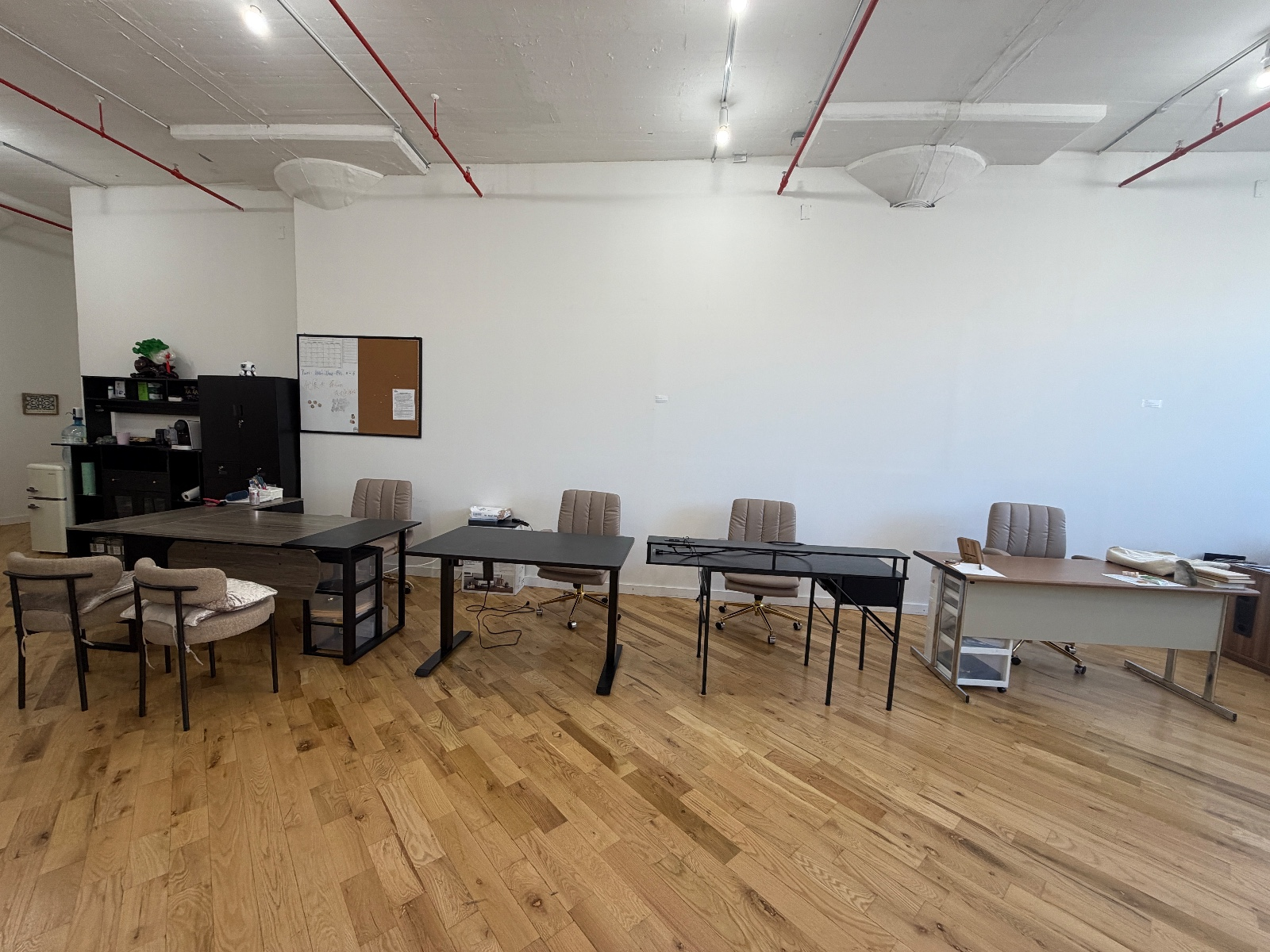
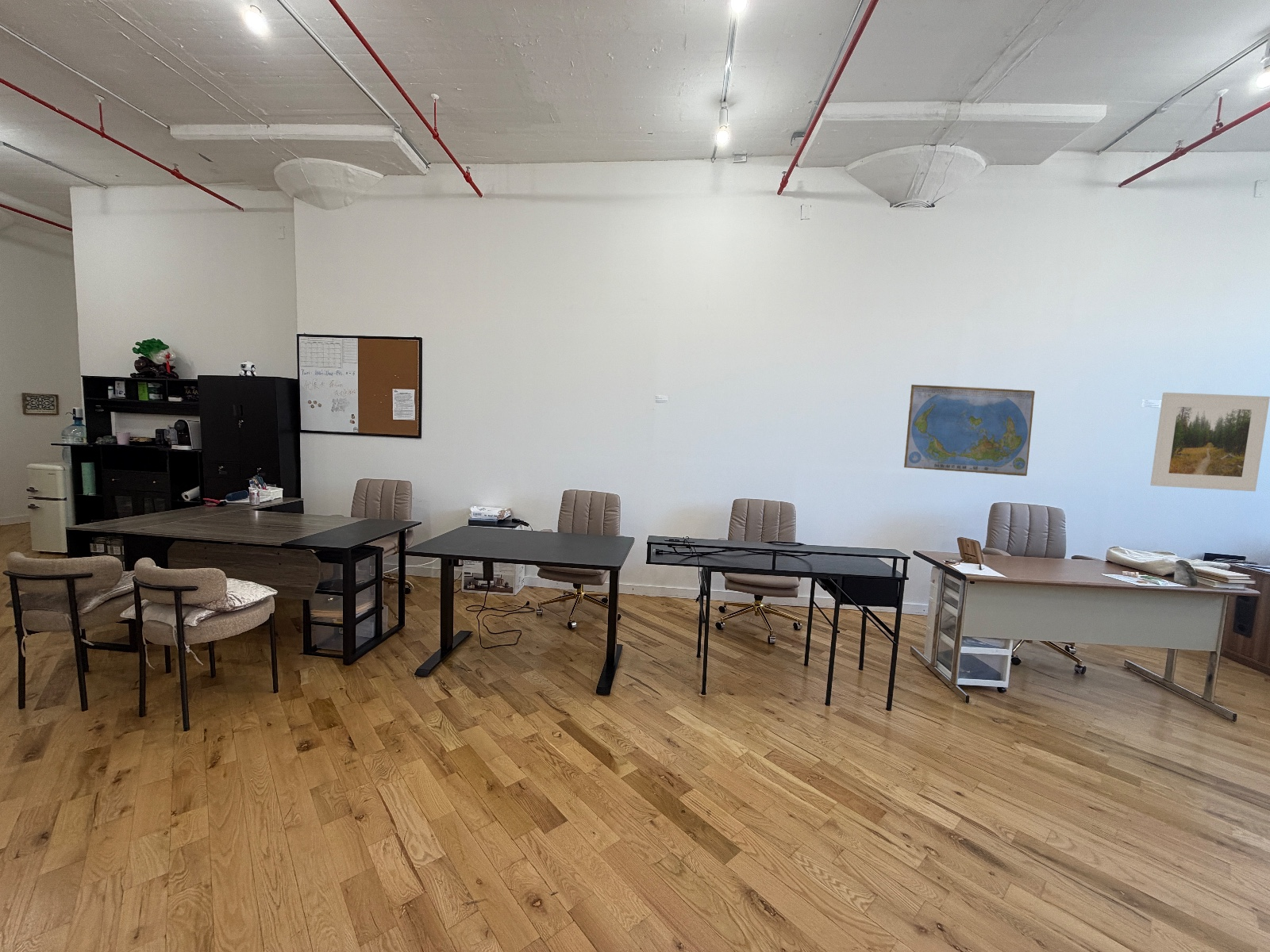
+ world map [903,384,1036,477]
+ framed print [1149,392,1270,492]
